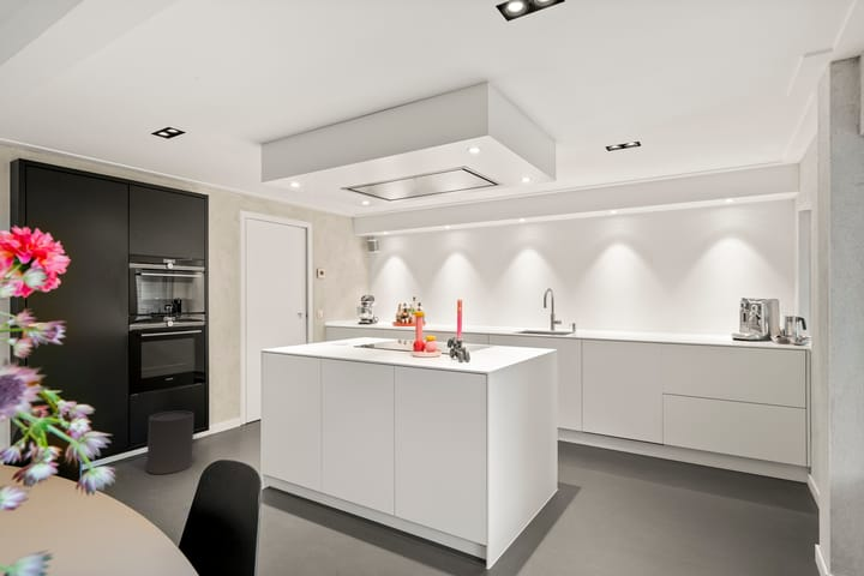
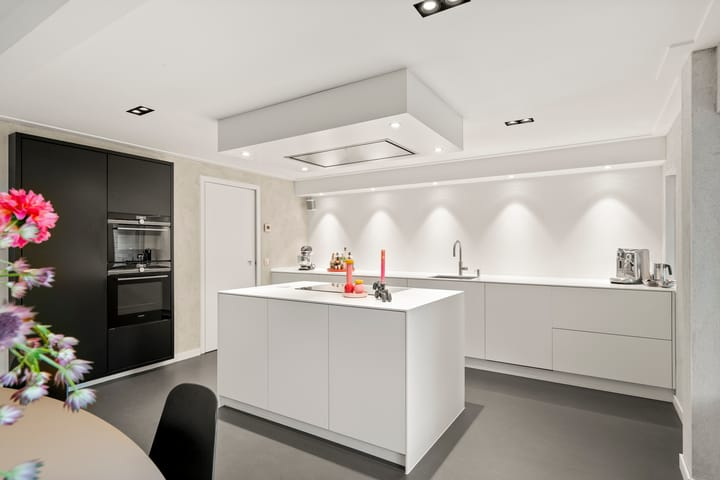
- trash can [145,409,196,475]
